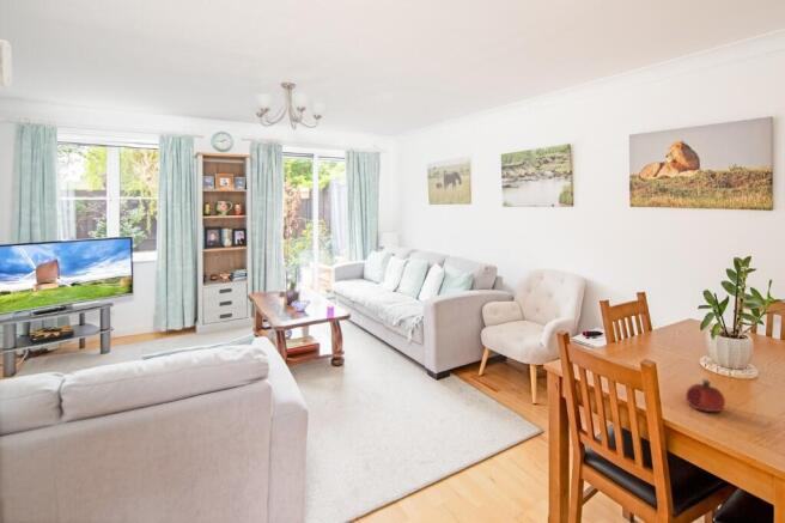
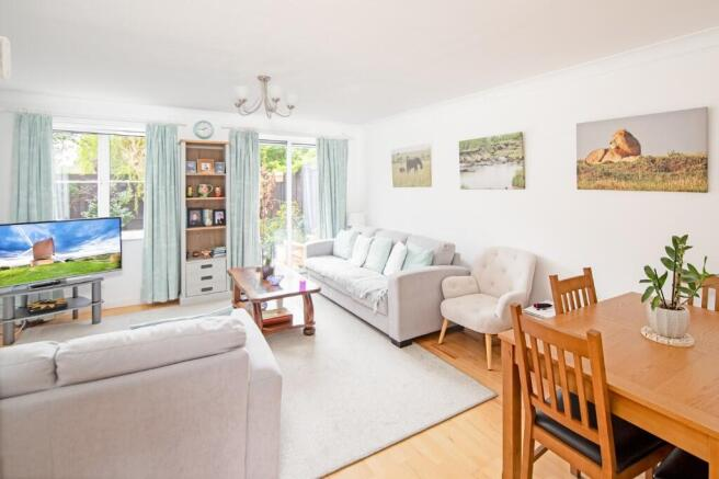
- fruit [684,377,726,413]
